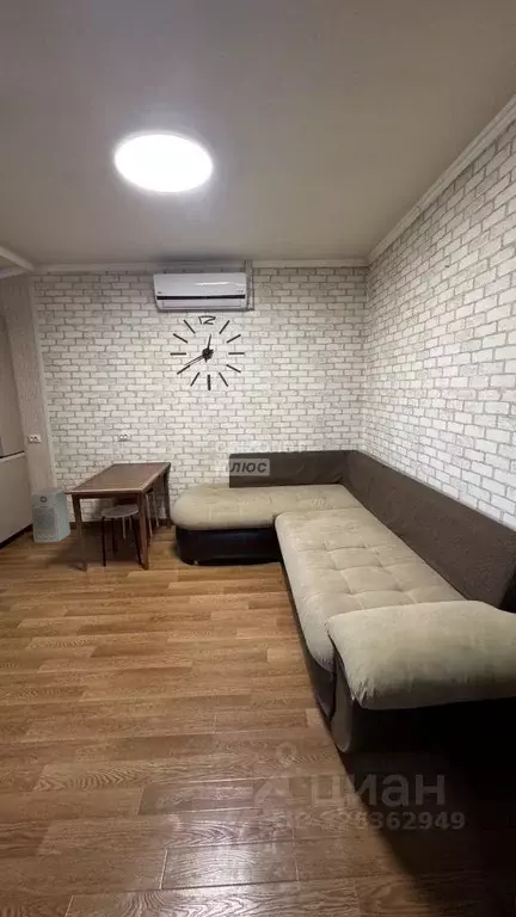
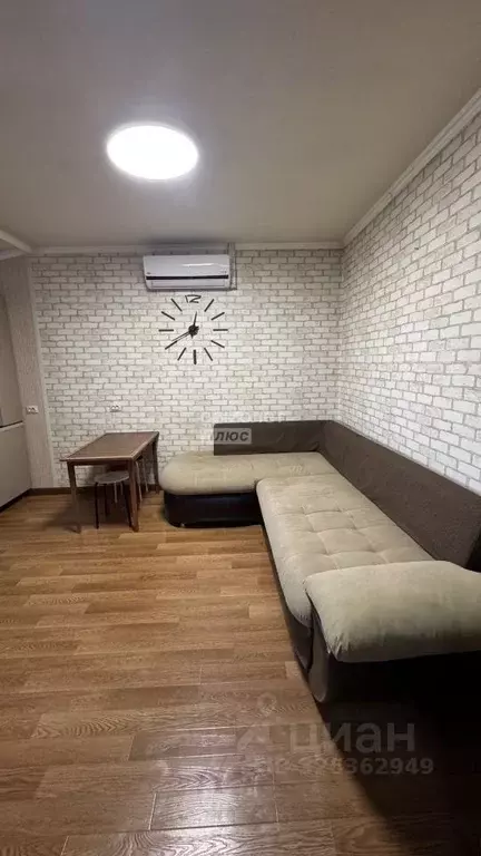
- fan [30,486,72,543]
